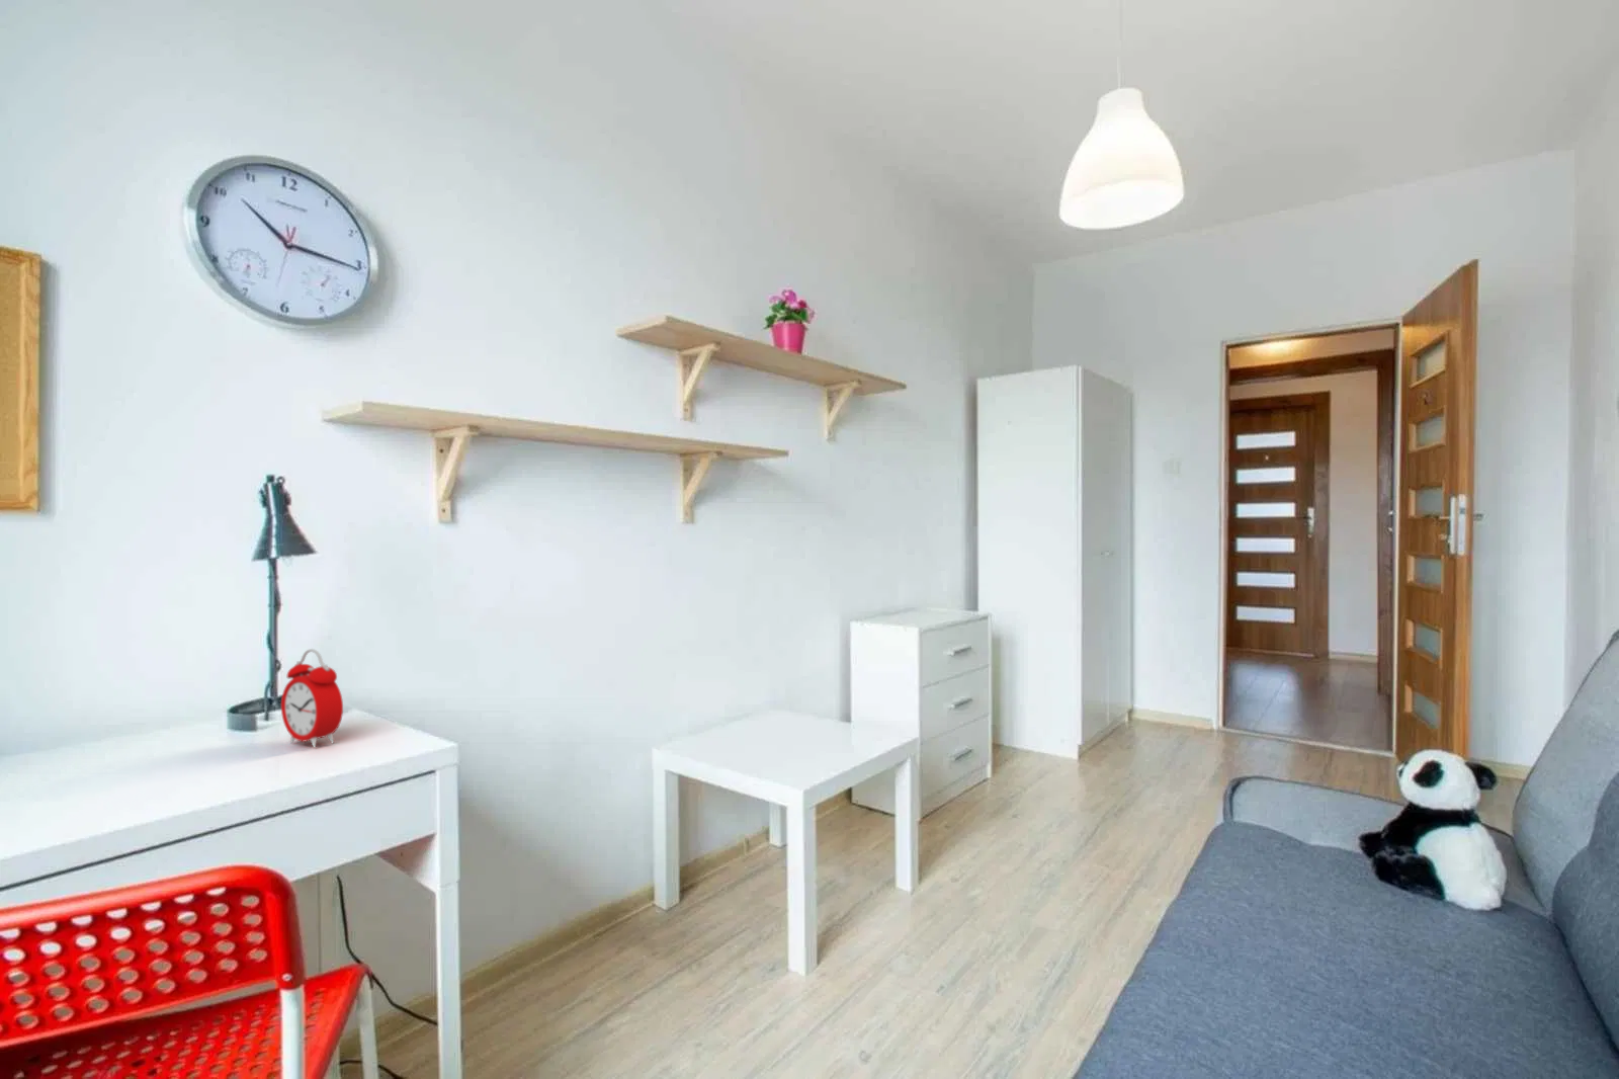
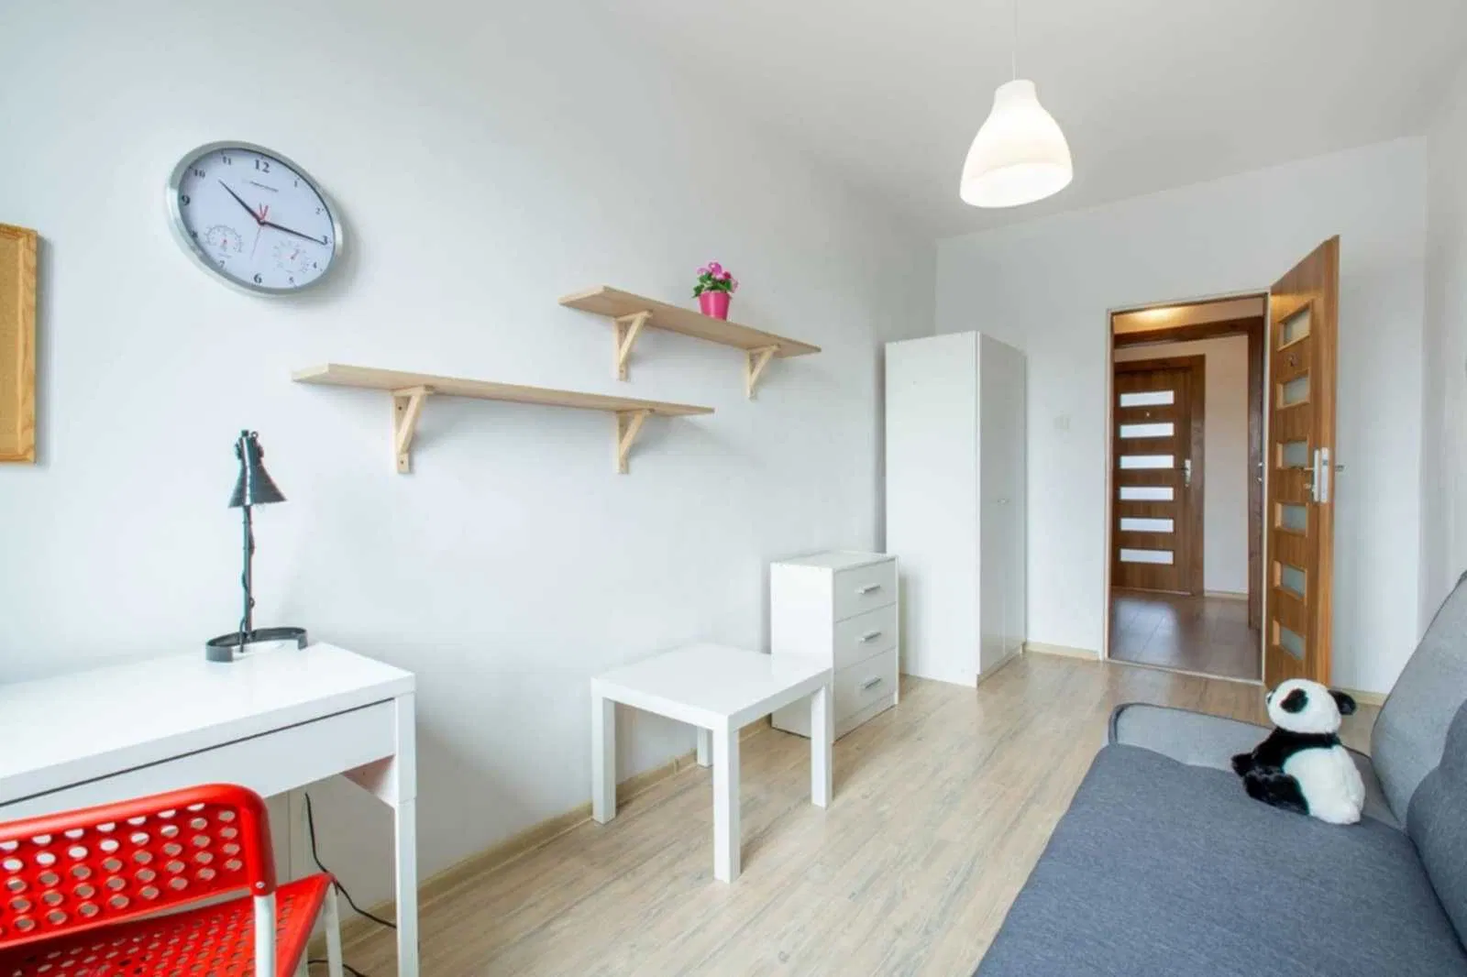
- alarm clock [280,648,344,749]
